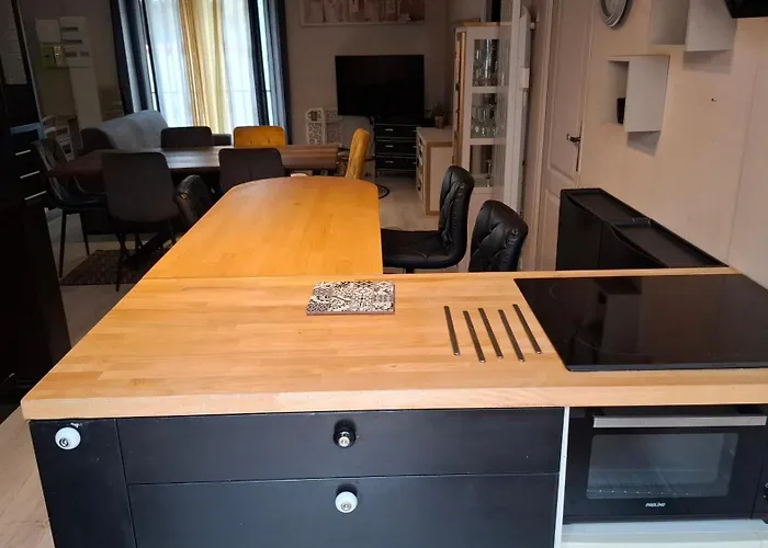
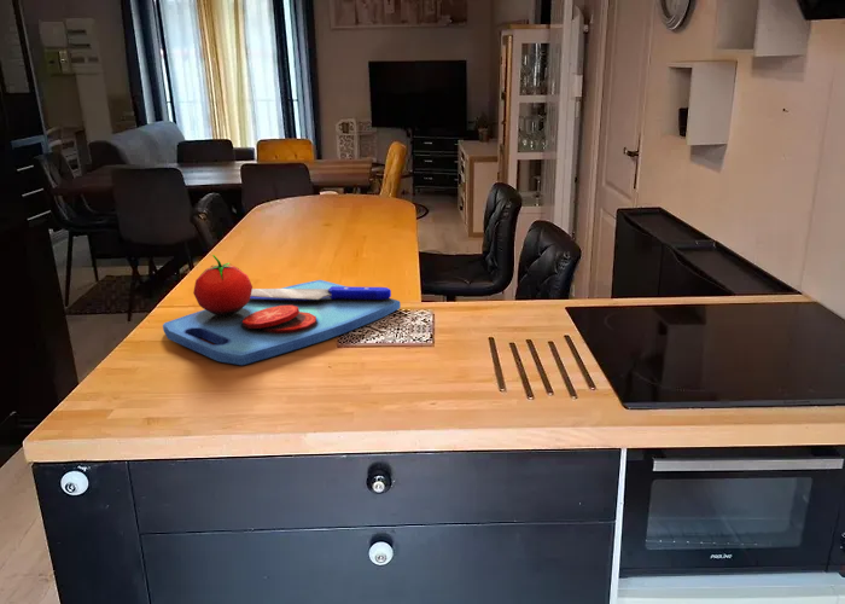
+ chopping board [162,254,402,366]
